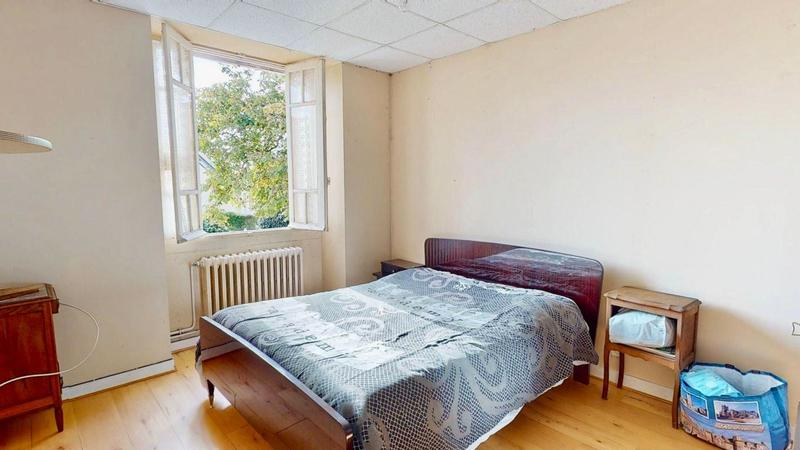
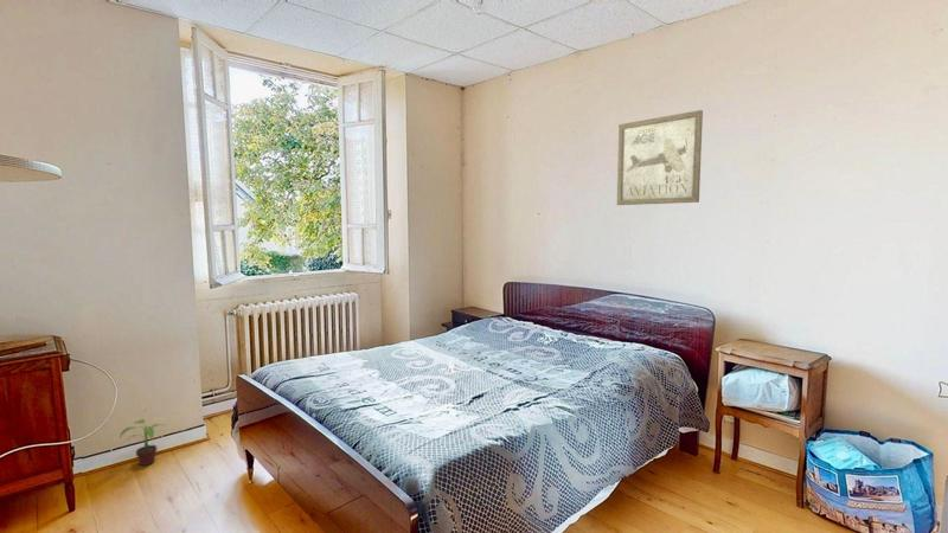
+ potted plant [118,418,165,467]
+ wall art [616,109,704,206]
